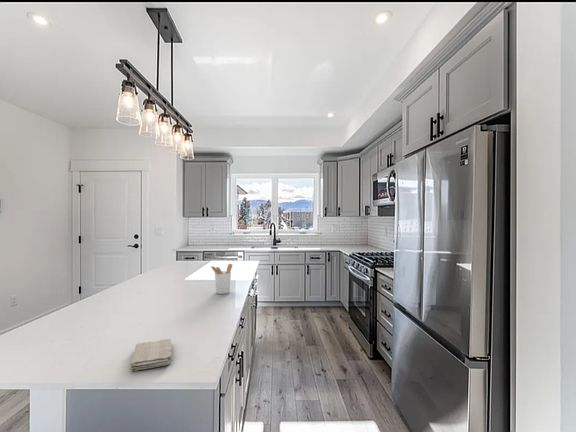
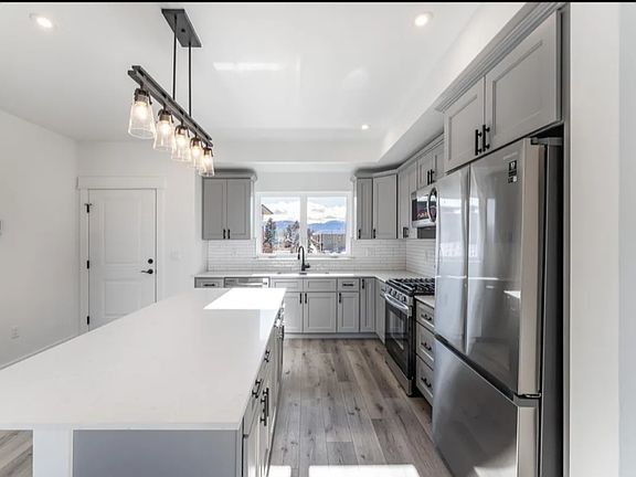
- washcloth [129,338,173,372]
- utensil holder [210,263,233,295]
